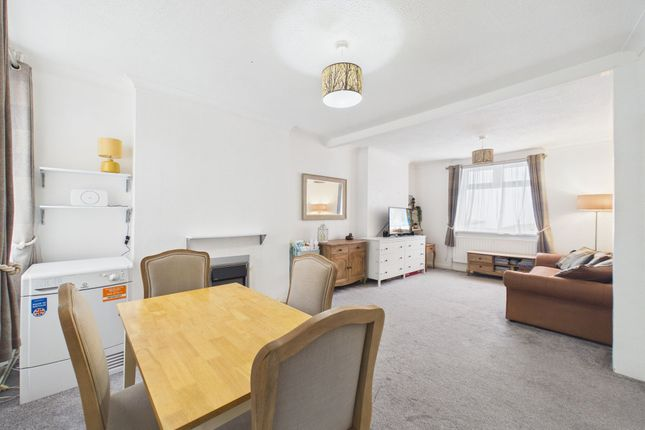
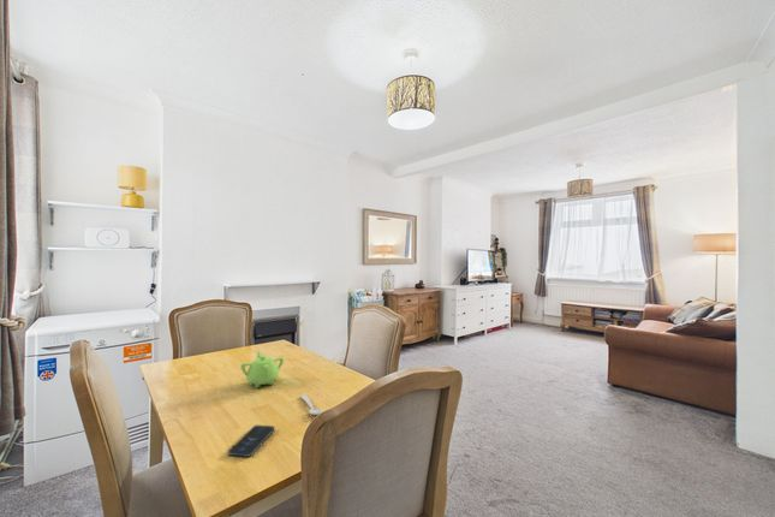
+ teapot [239,350,285,388]
+ spoon [299,393,323,416]
+ smartphone [227,424,276,458]
